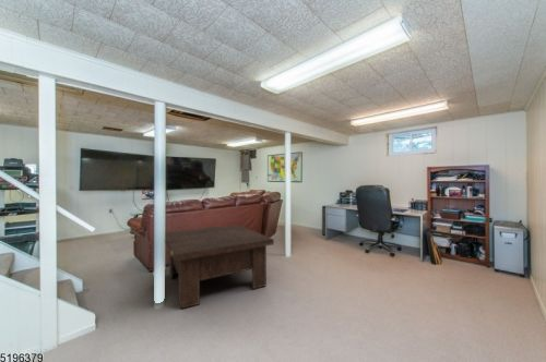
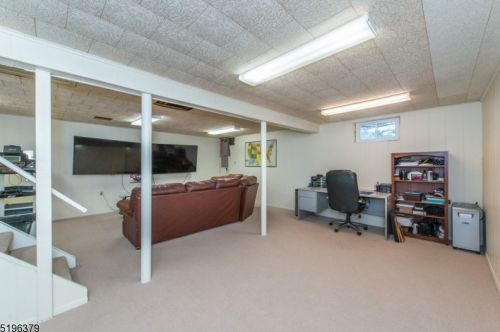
- coffee table [165,224,275,310]
